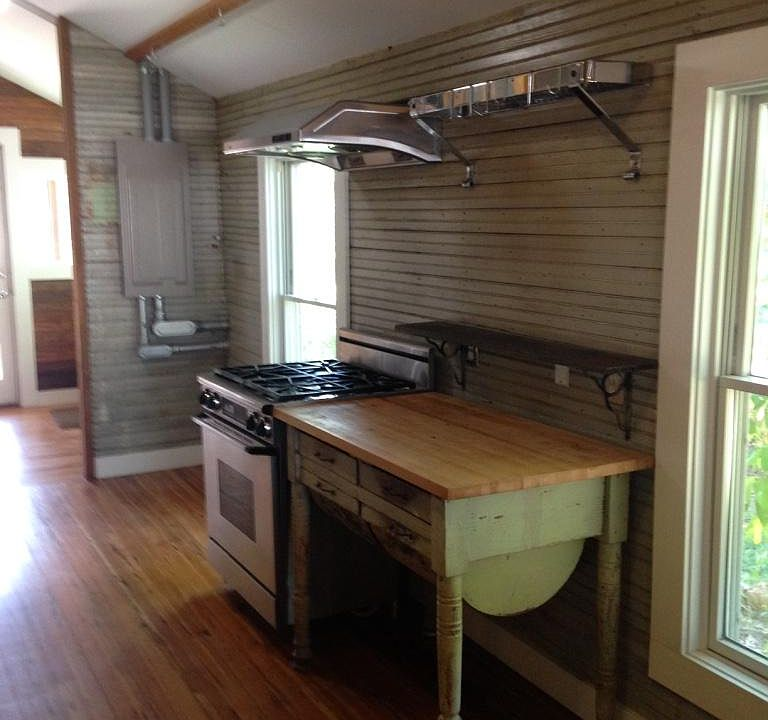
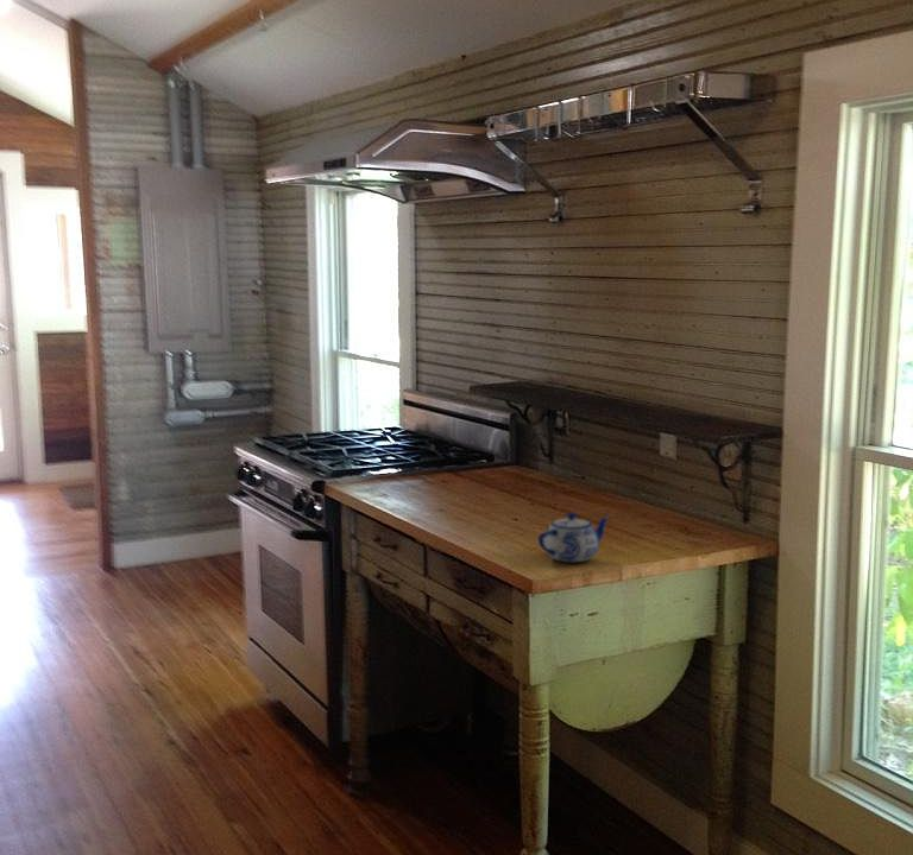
+ teapot [537,511,611,563]
